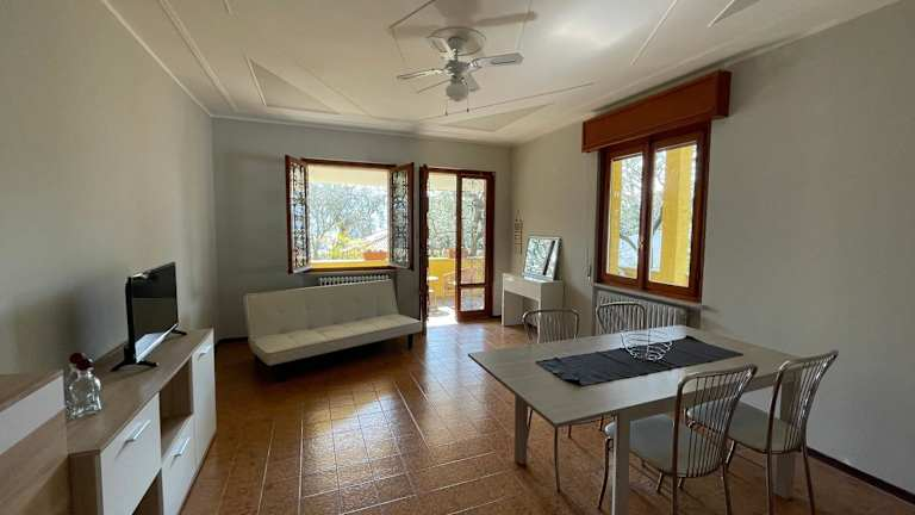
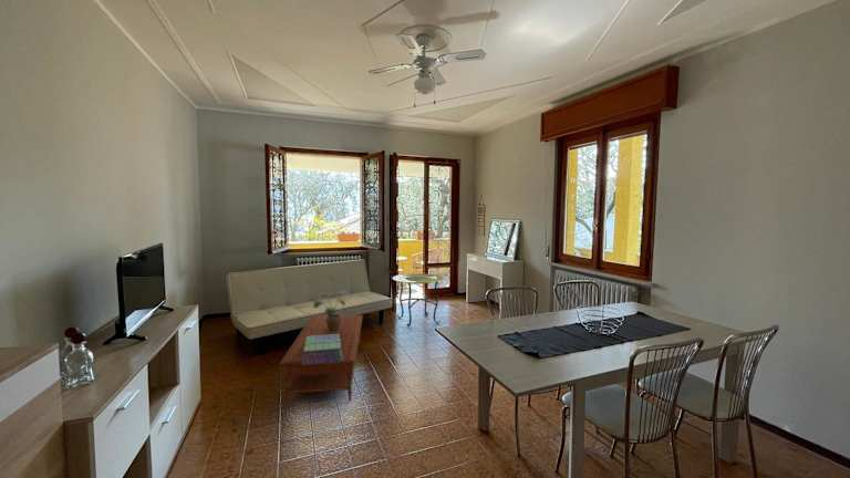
+ potted plant [312,290,353,331]
+ stack of books [302,334,343,365]
+ coffee table [278,314,364,406]
+ side table [392,272,445,328]
